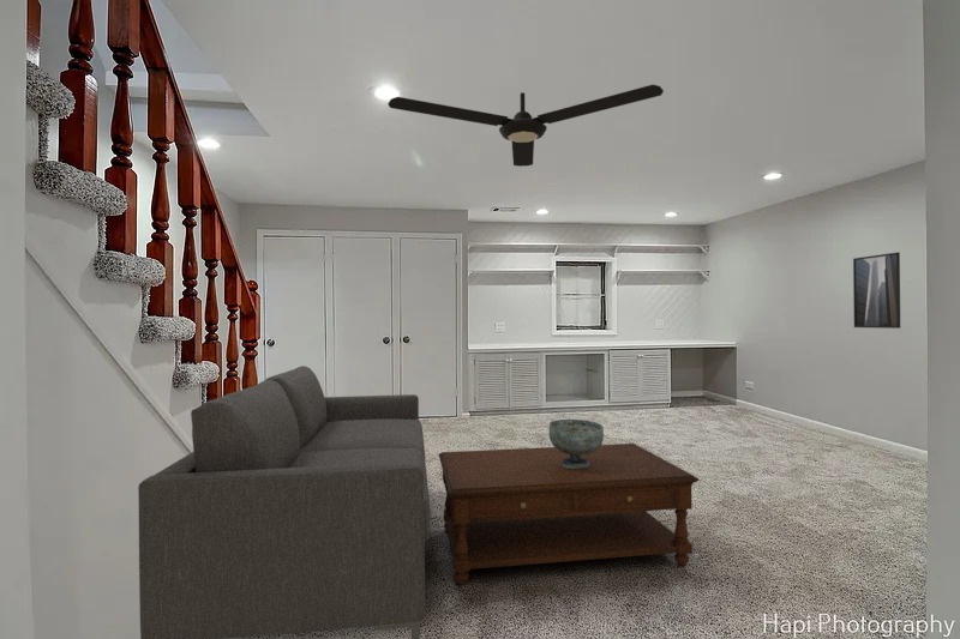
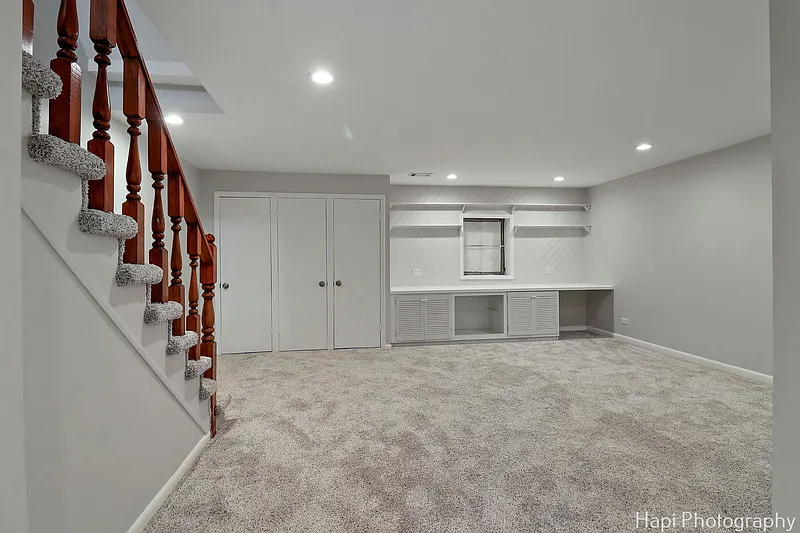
- coffee table [438,442,700,585]
- ceiling fan [386,84,665,168]
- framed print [852,252,901,330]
- decorative bowl [548,418,605,469]
- sofa [137,364,432,639]
